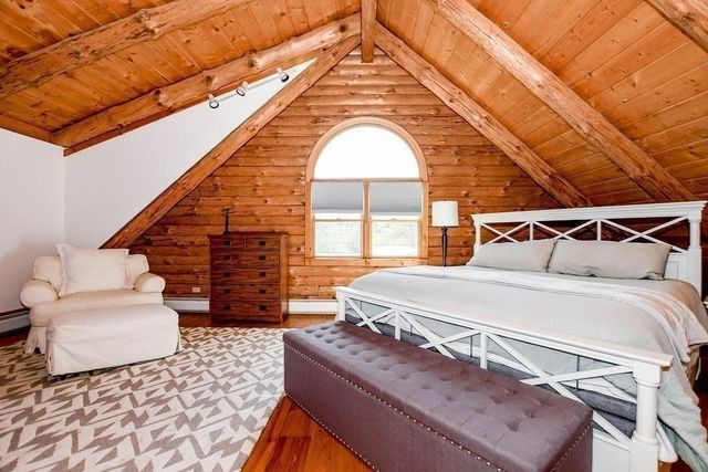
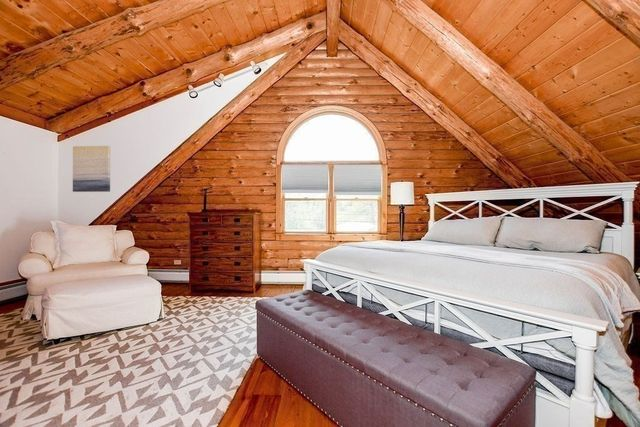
+ wall art [72,145,111,193]
